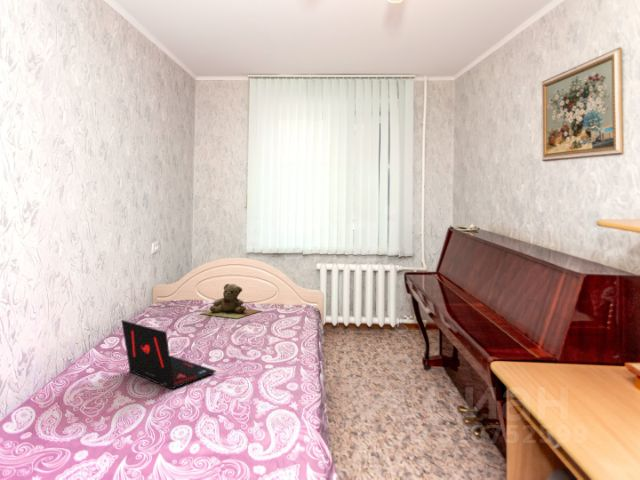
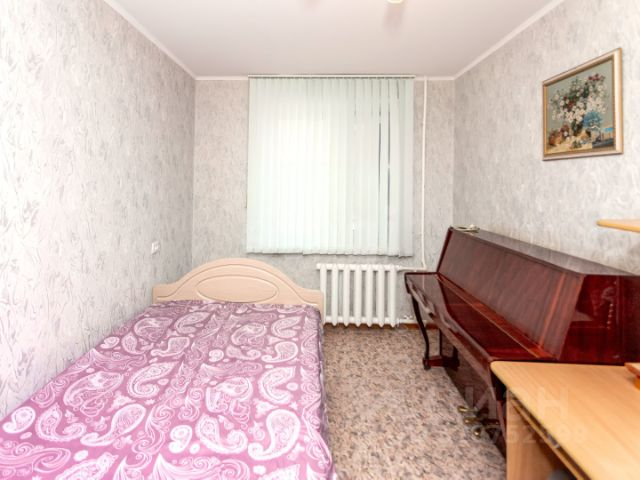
- teddy bear [199,283,261,319]
- laptop [120,319,217,390]
